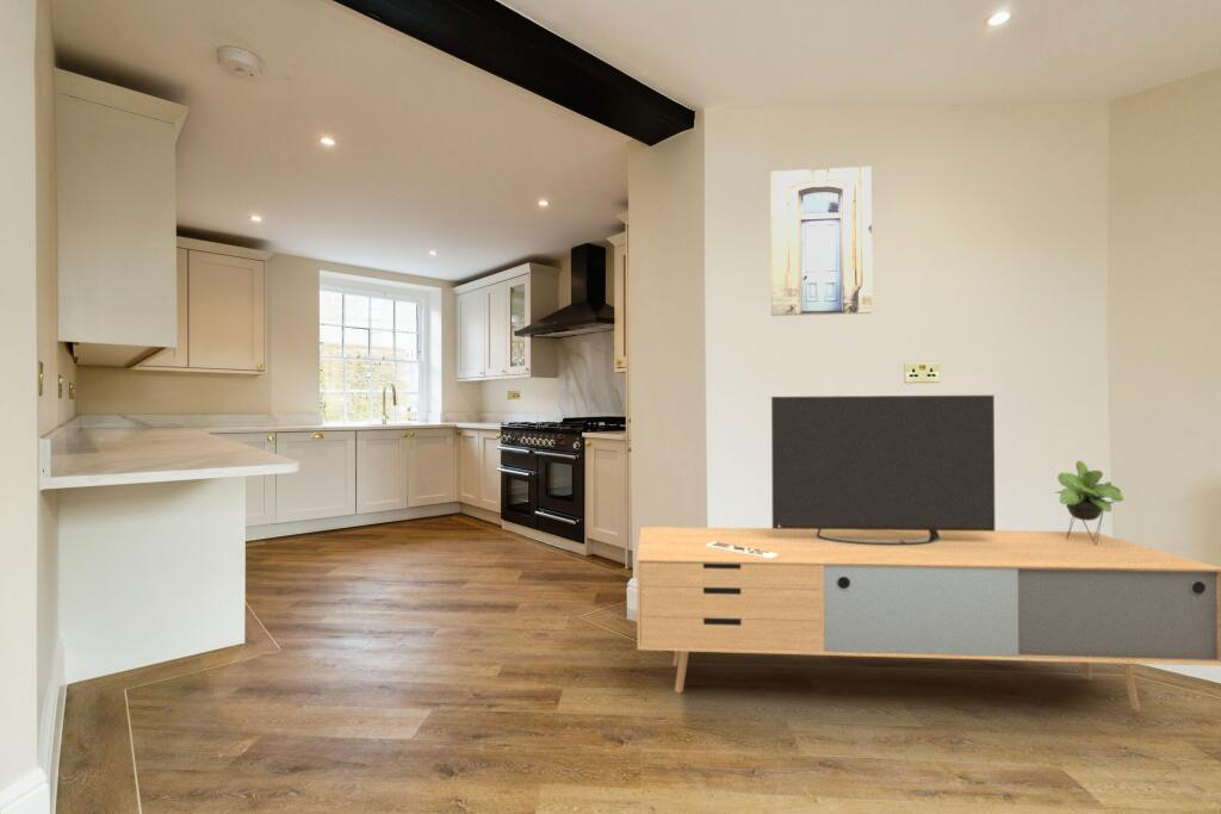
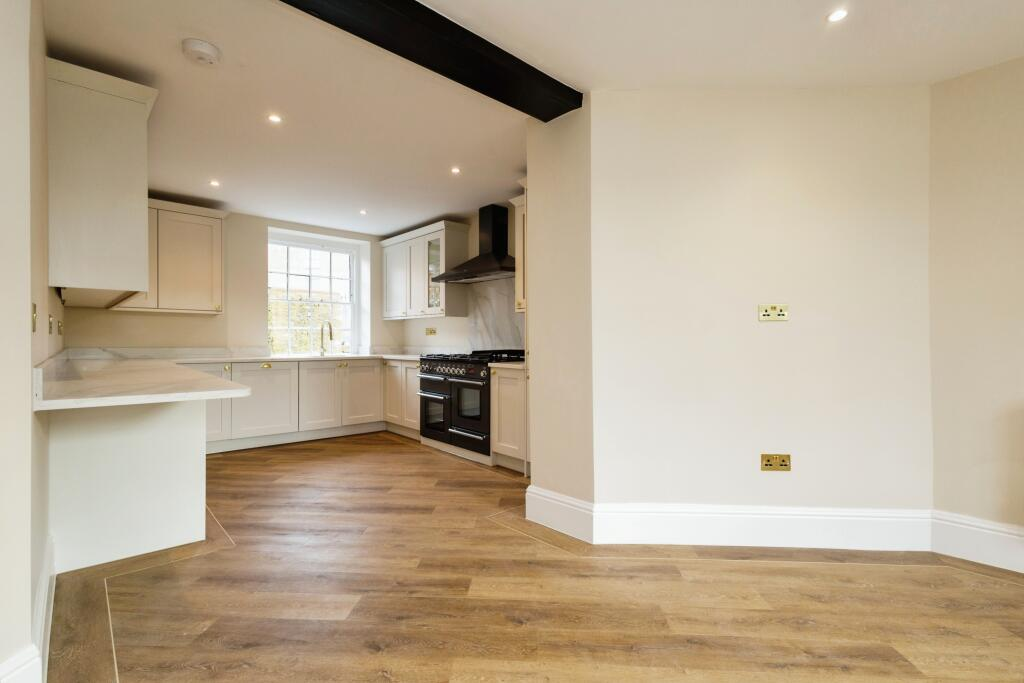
- wall art [769,166,873,317]
- media console [636,394,1221,712]
